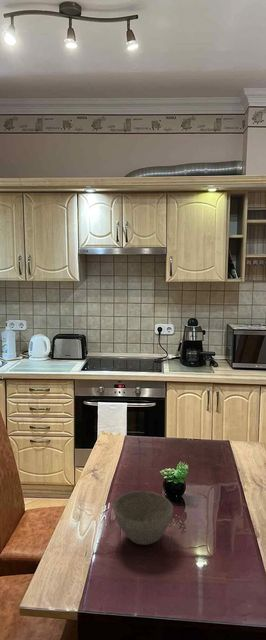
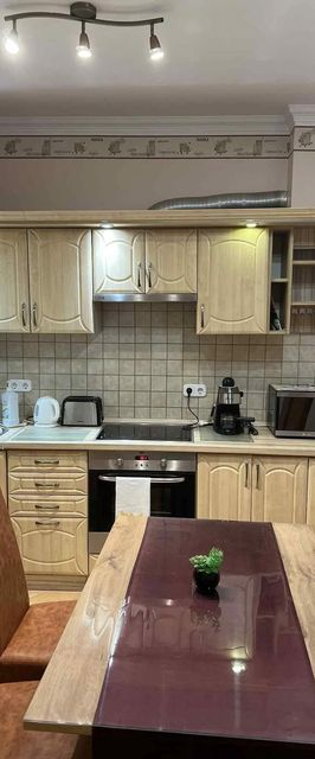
- bowl [112,490,174,546]
